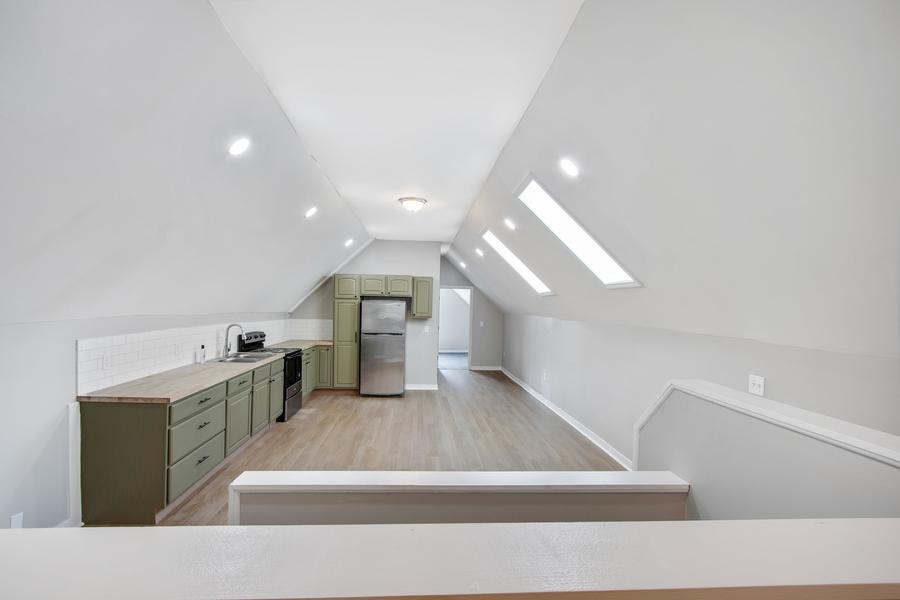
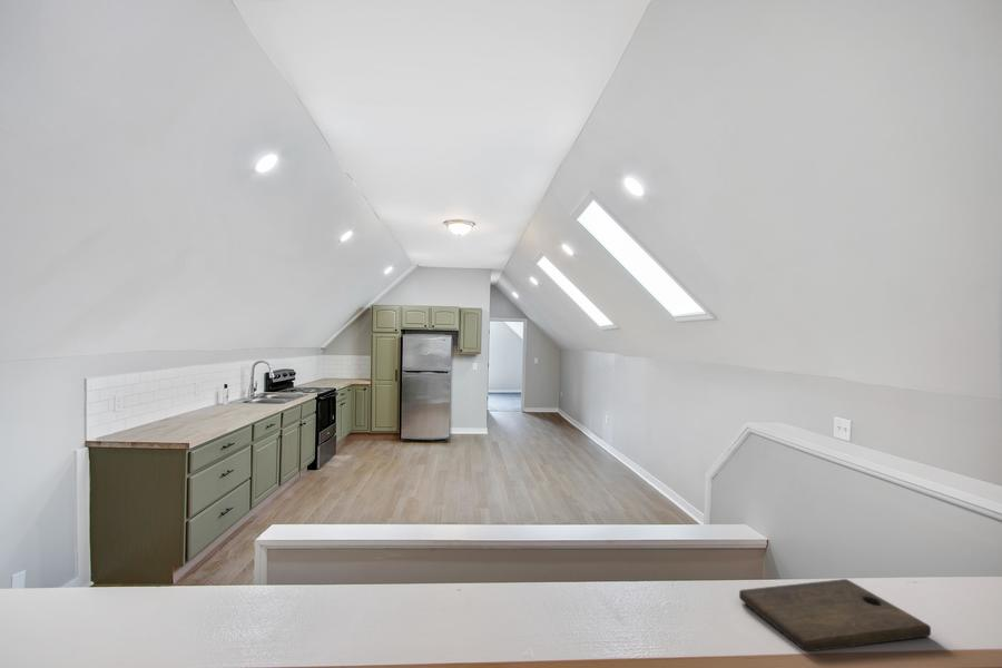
+ cutting board [738,578,932,652]
